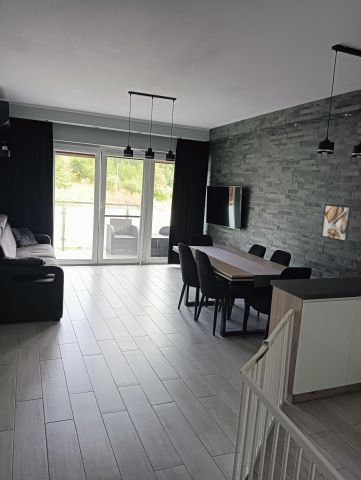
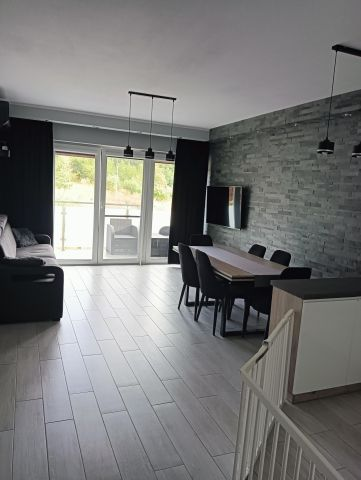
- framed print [320,203,353,243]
